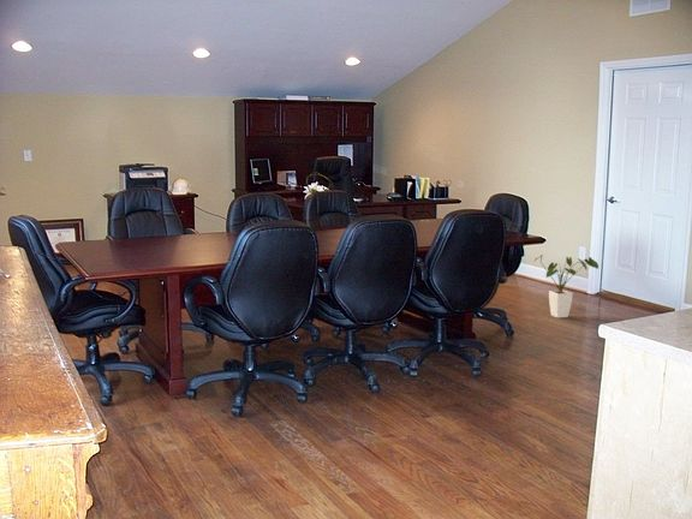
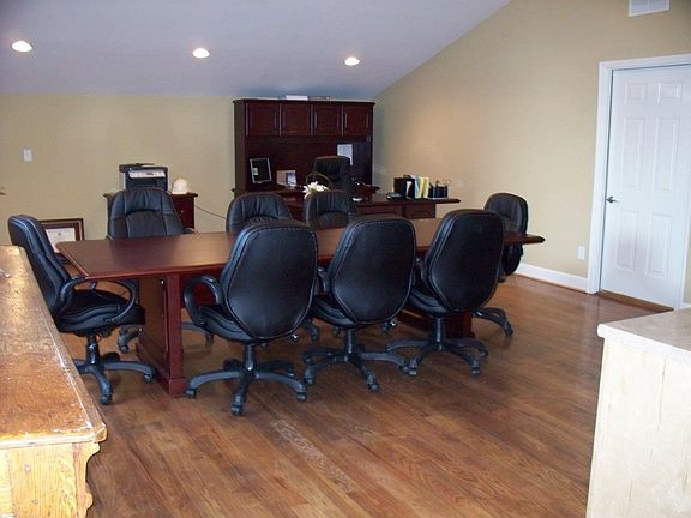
- house plant [533,253,599,320]
